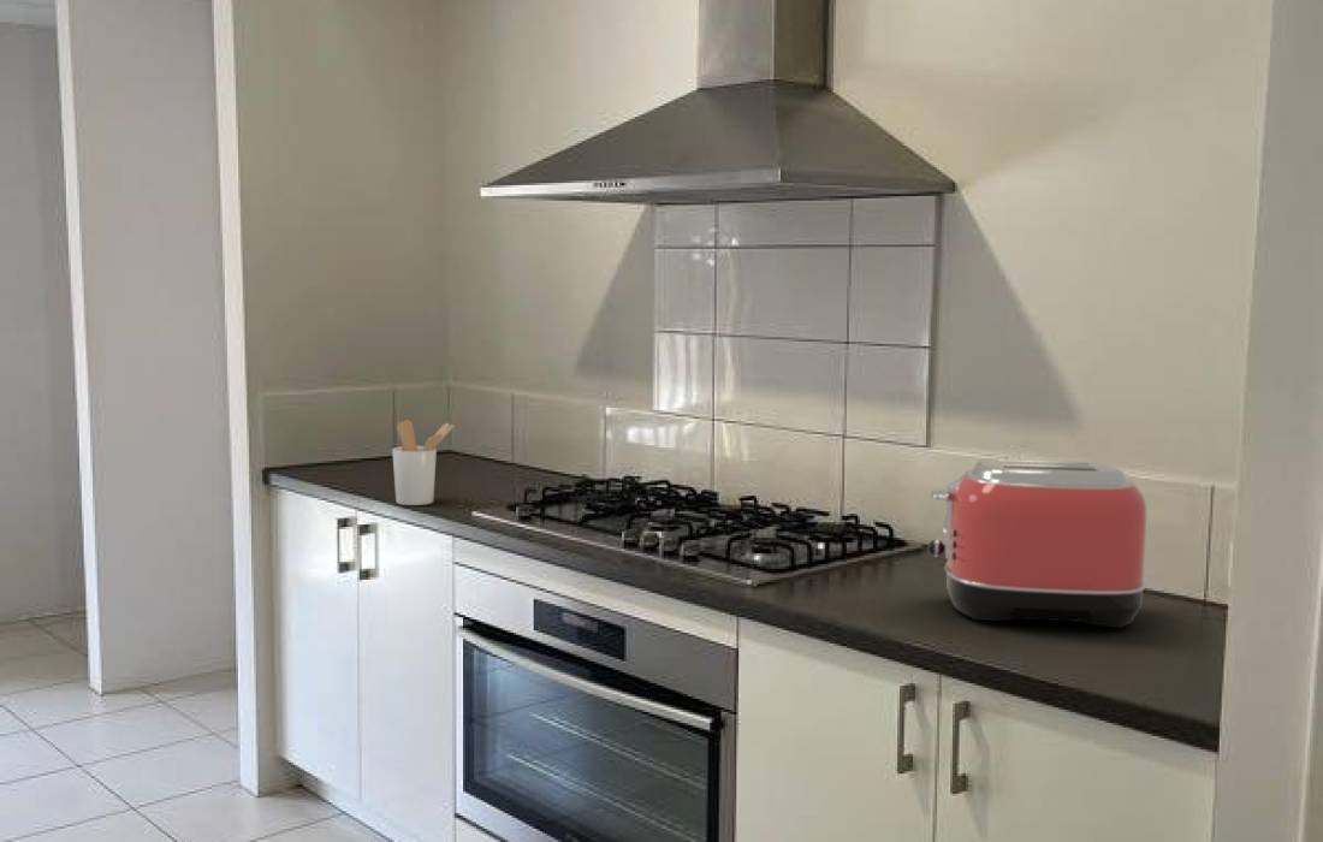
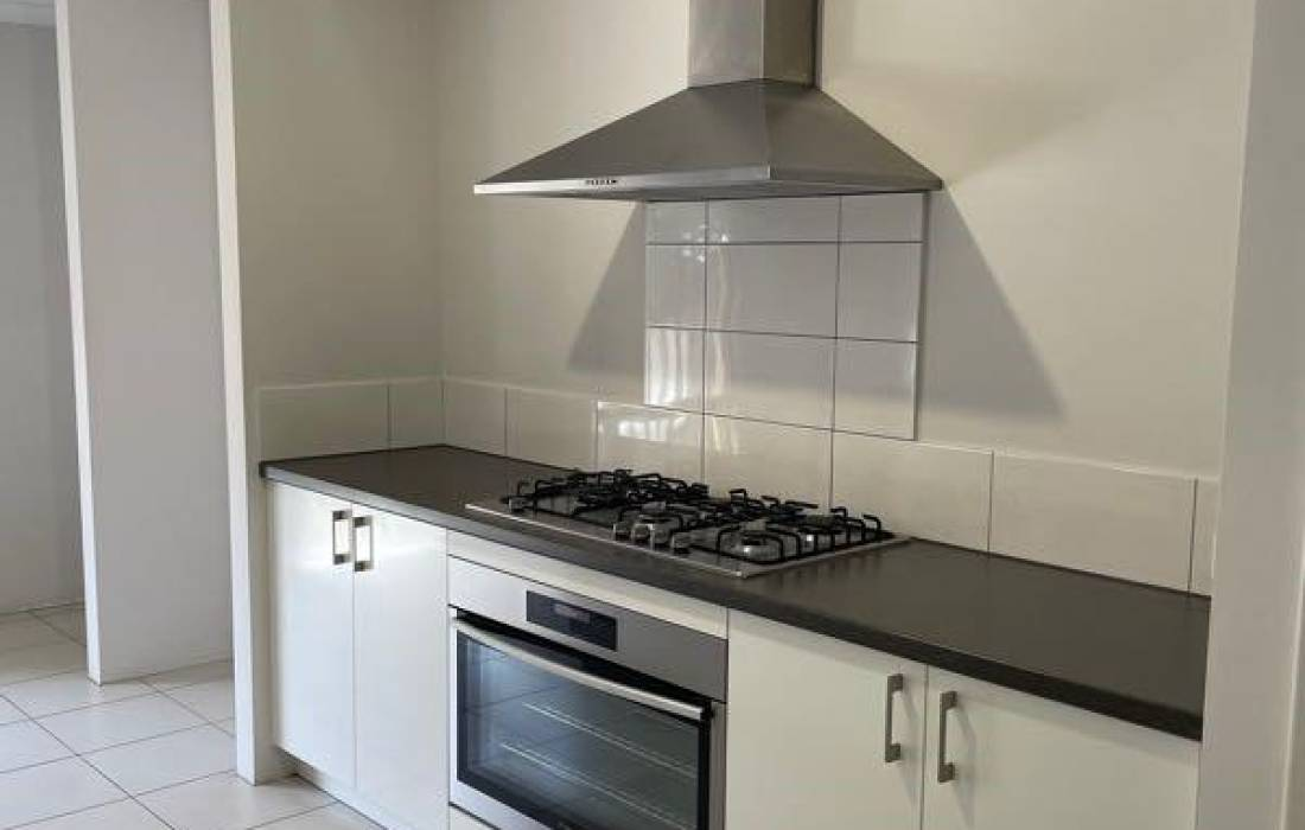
- utensil holder [391,419,455,506]
- toaster [926,457,1147,629]
